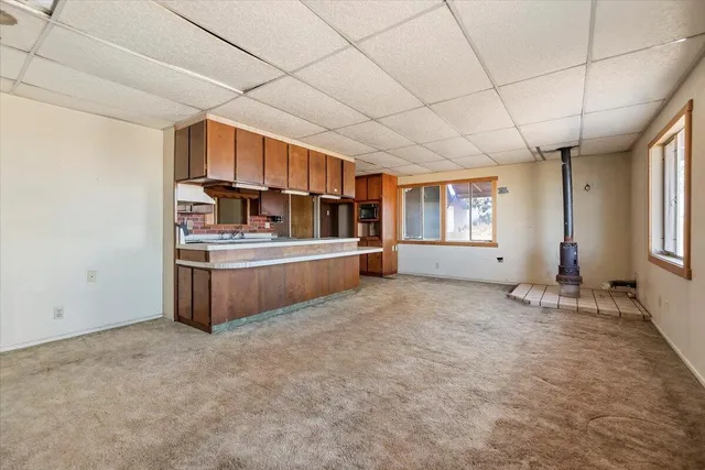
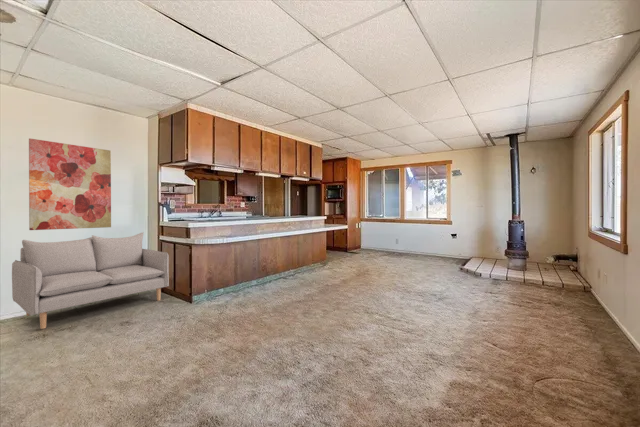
+ wall art [28,137,112,231]
+ sofa [11,231,170,330]
